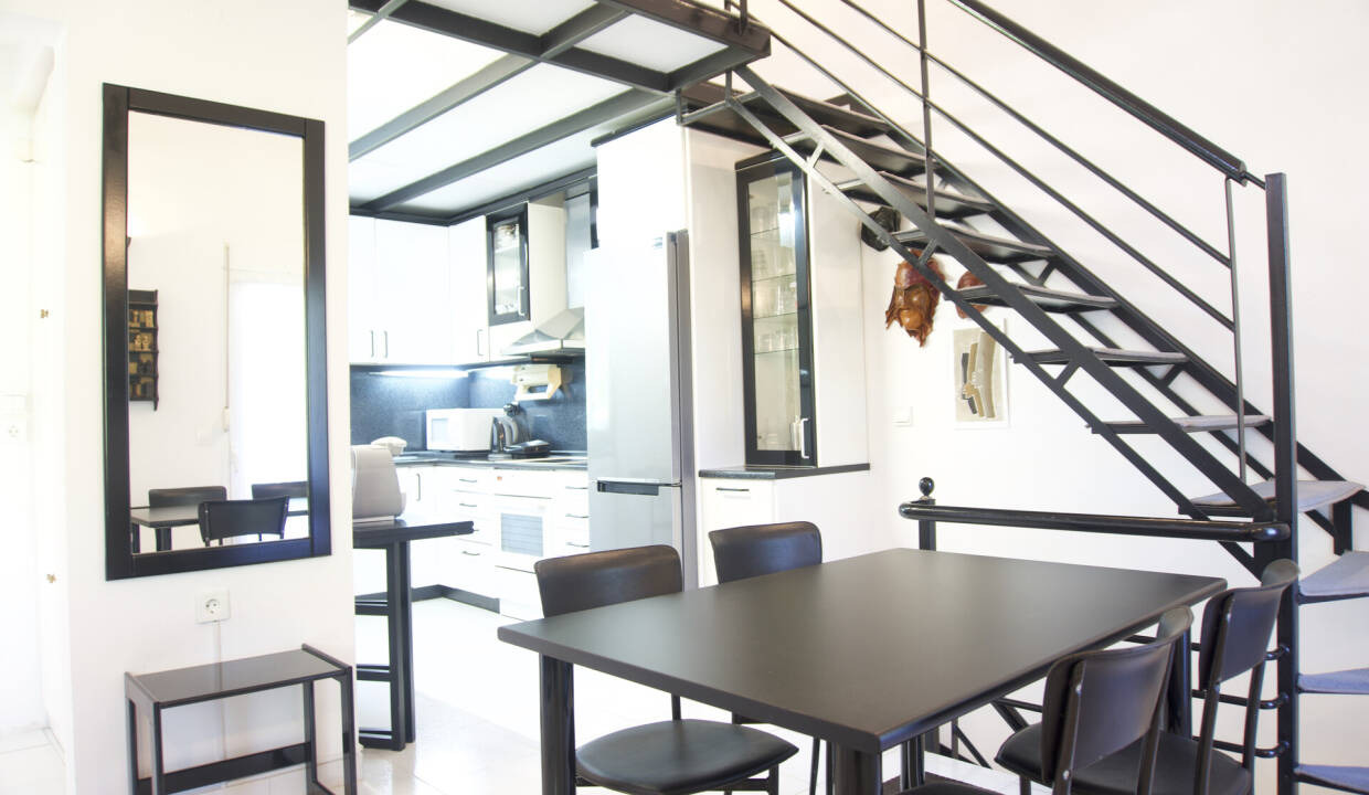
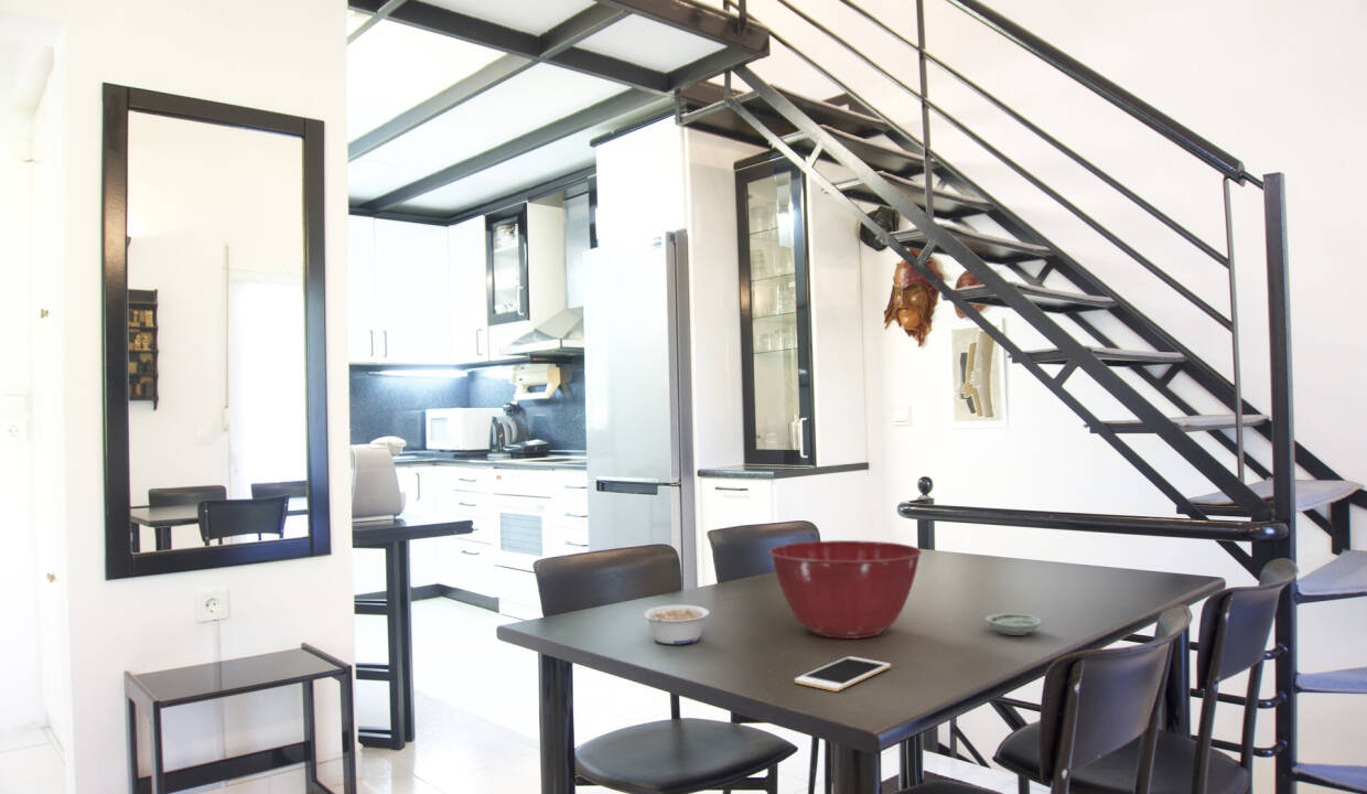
+ legume [643,603,710,645]
+ cell phone [794,655,892,693]
+ mixing bowl [767,539,923,640]
+ saucer [984,613,1043,636]
